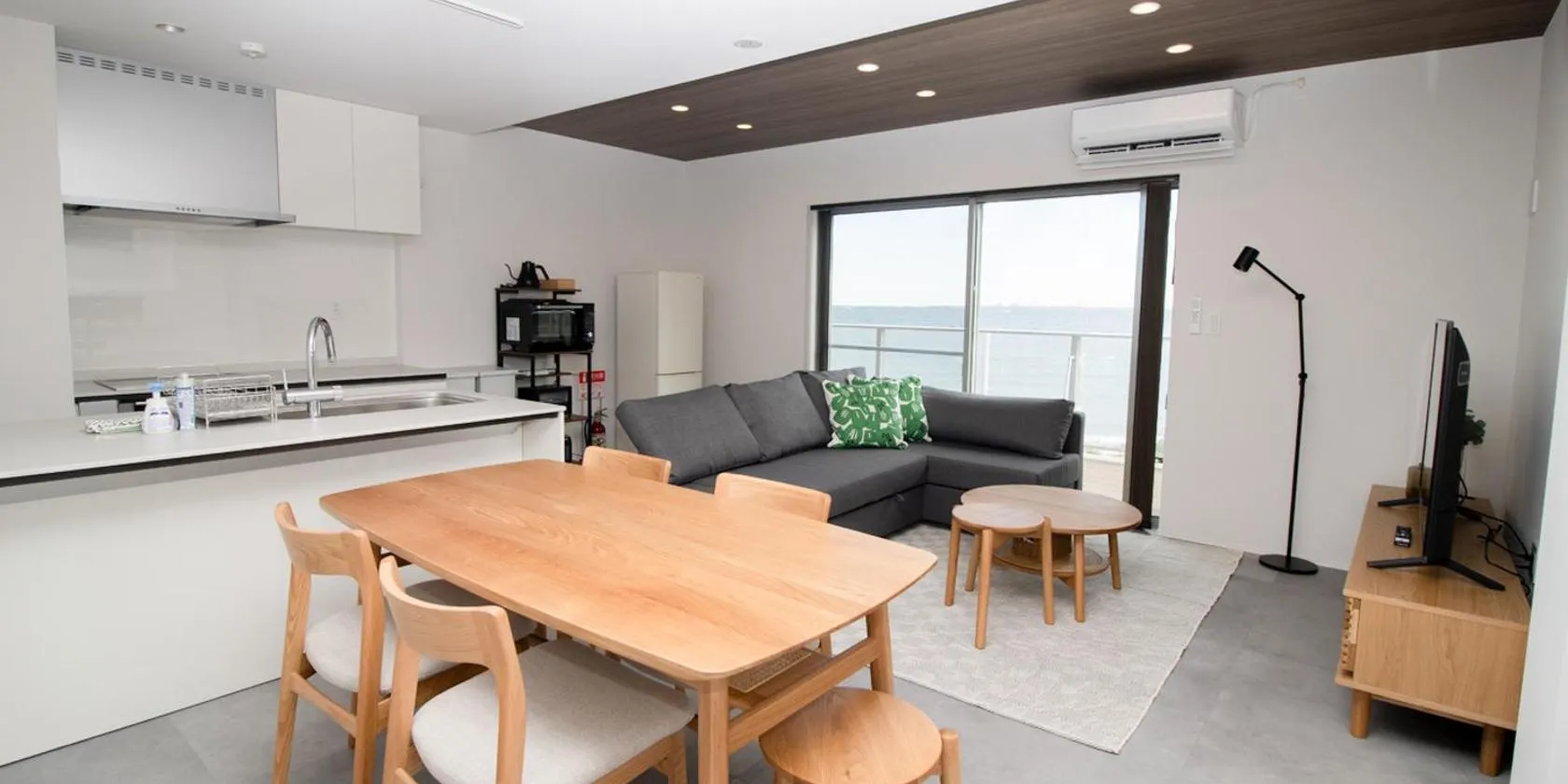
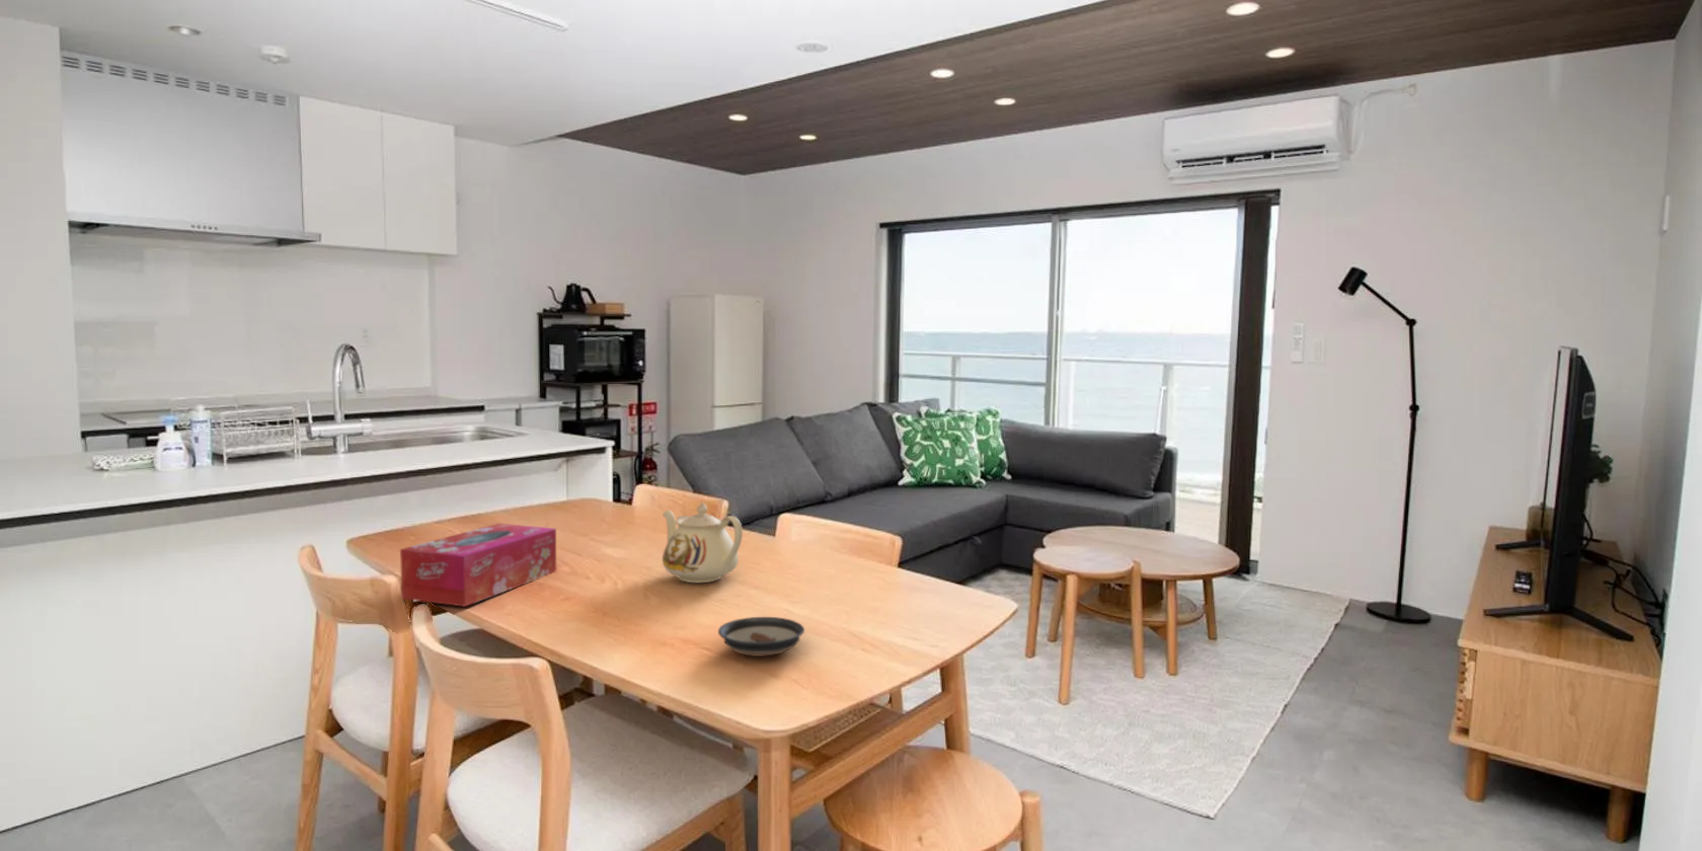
+ saucer [717,615,805,658]
+ teapot [661,501,744,584]
+ tissue box [399,523,557,608]
